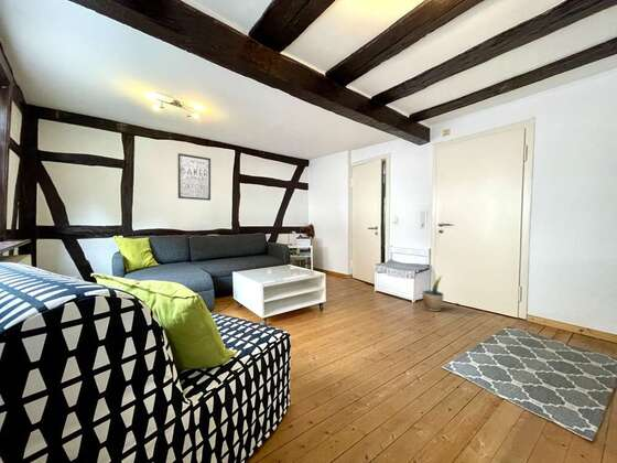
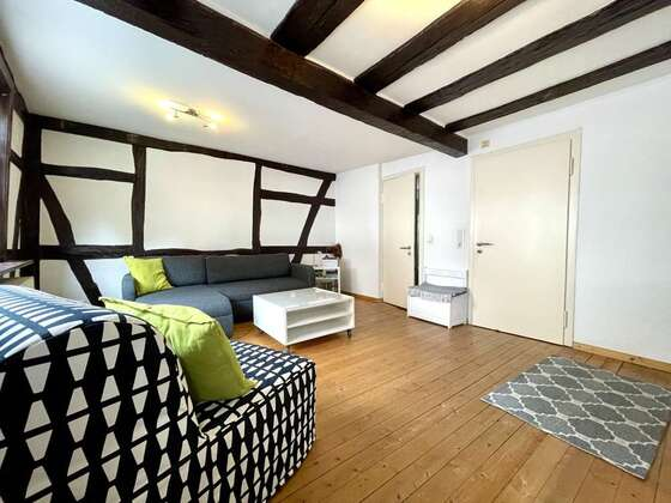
- potted plant [422,274,445,312]
- wall art [176,152,212,202]
